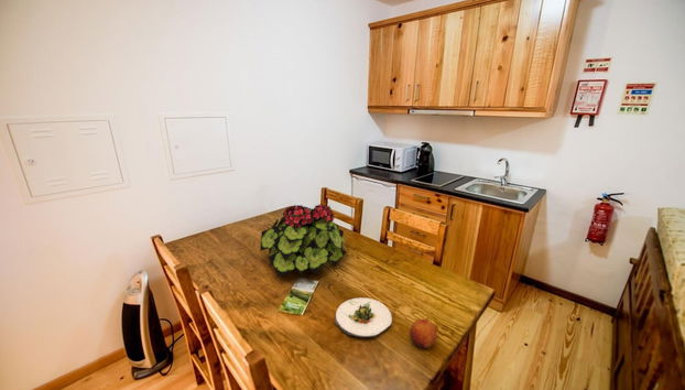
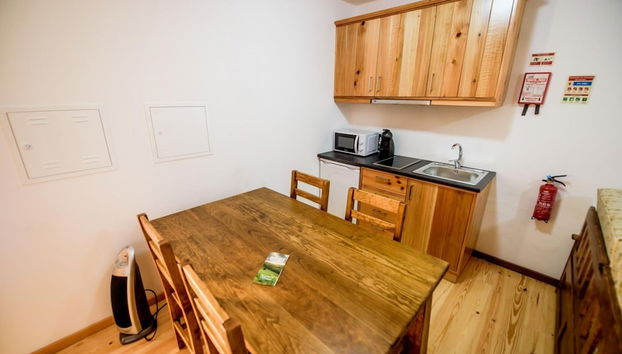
- potted plant [259,203,350,278]
- fruit [409,318,438,349]
- salad plate [335,296,393,338]
